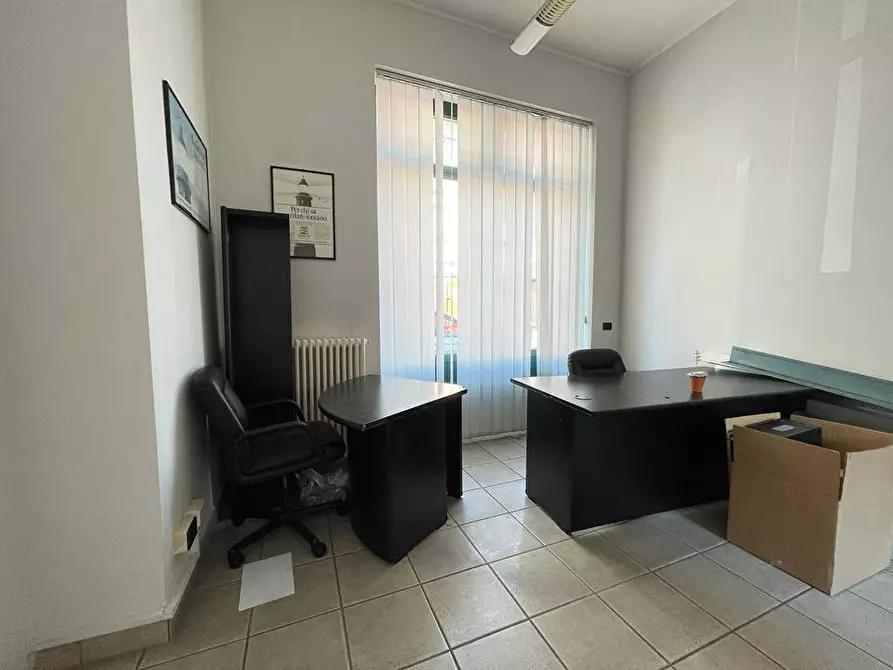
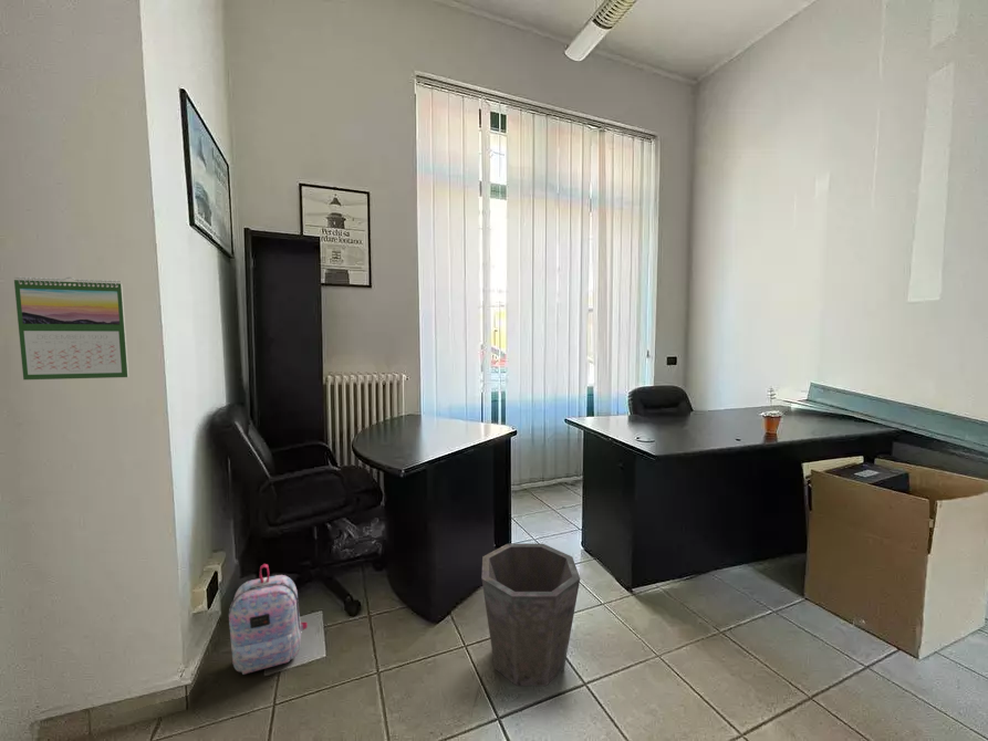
+ waste bin [480,543,581,687]
+ backpack [228,563,309,676]
+ calendar [13,276,129,380]
